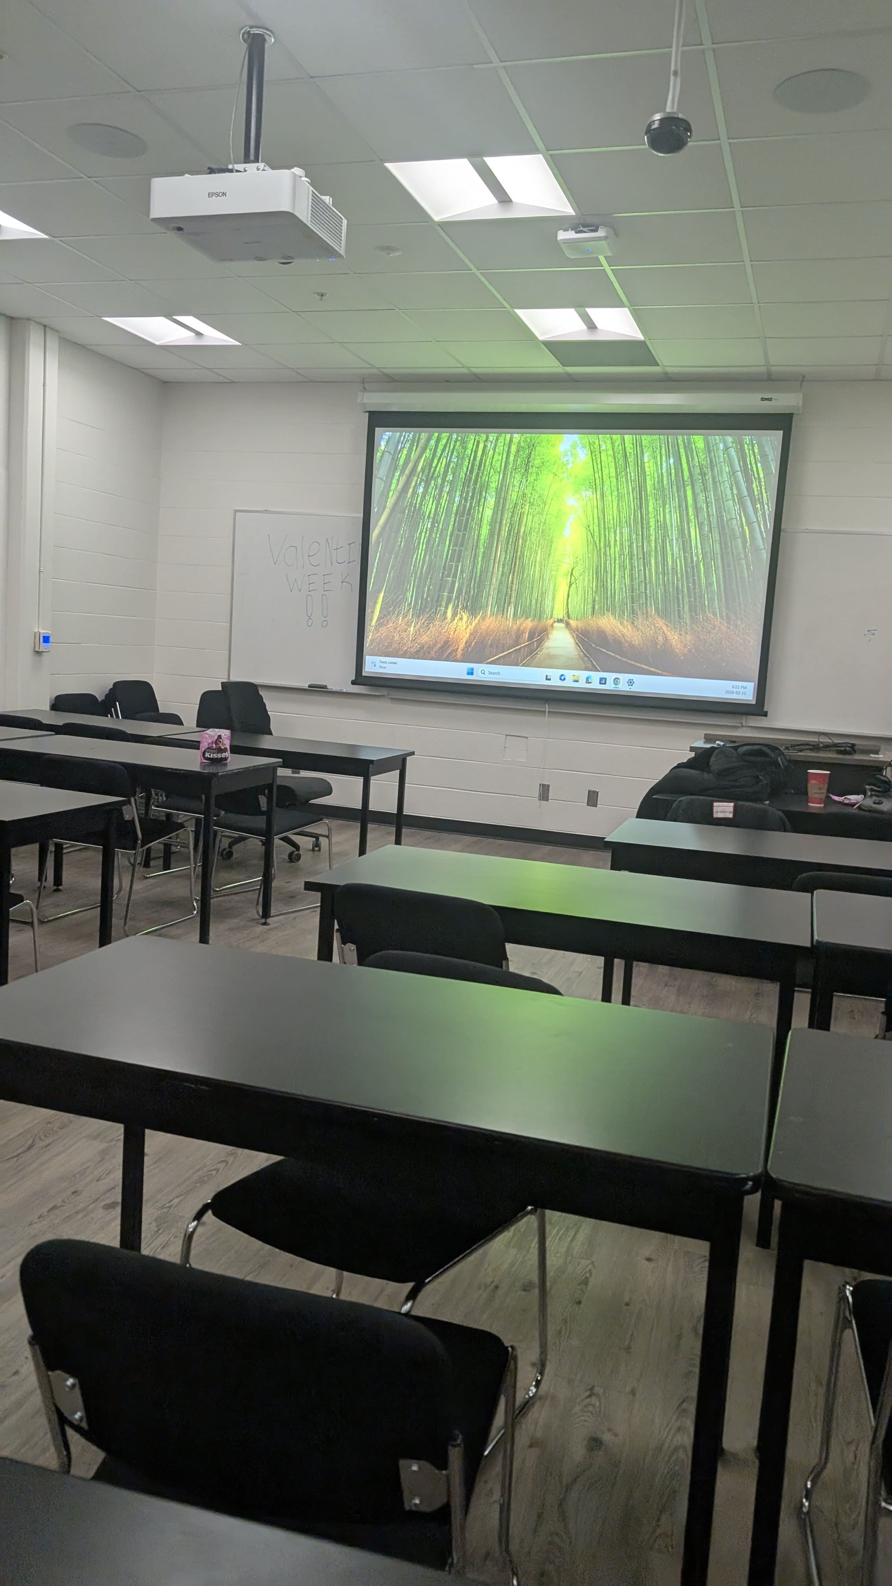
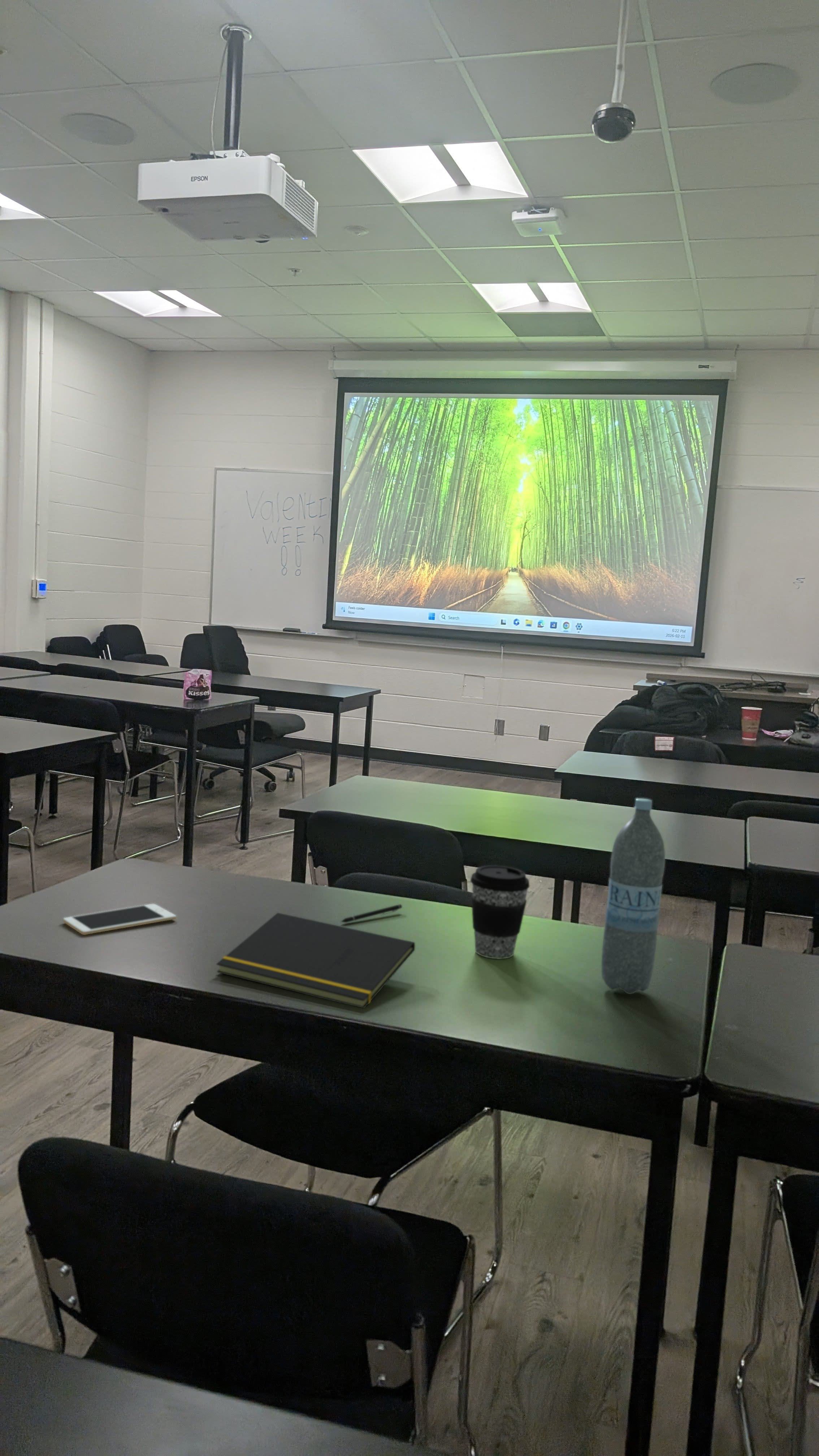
+ water bottle [601,798,666,994]
+ coffee cup [470,865,530,959]
+ pen [340,904,402,923]
+ notepad [216,912,415,1009]
+ cell phone [63,903,177,935]
